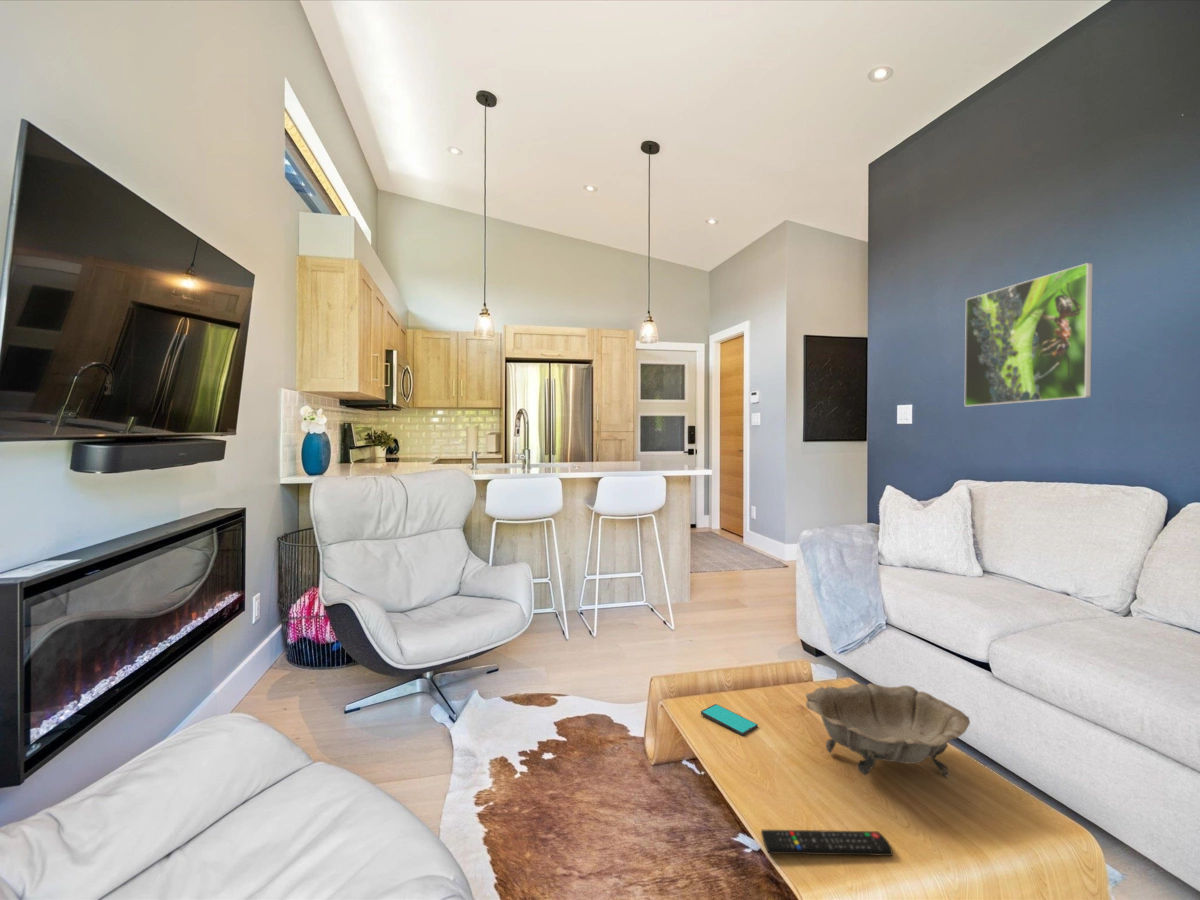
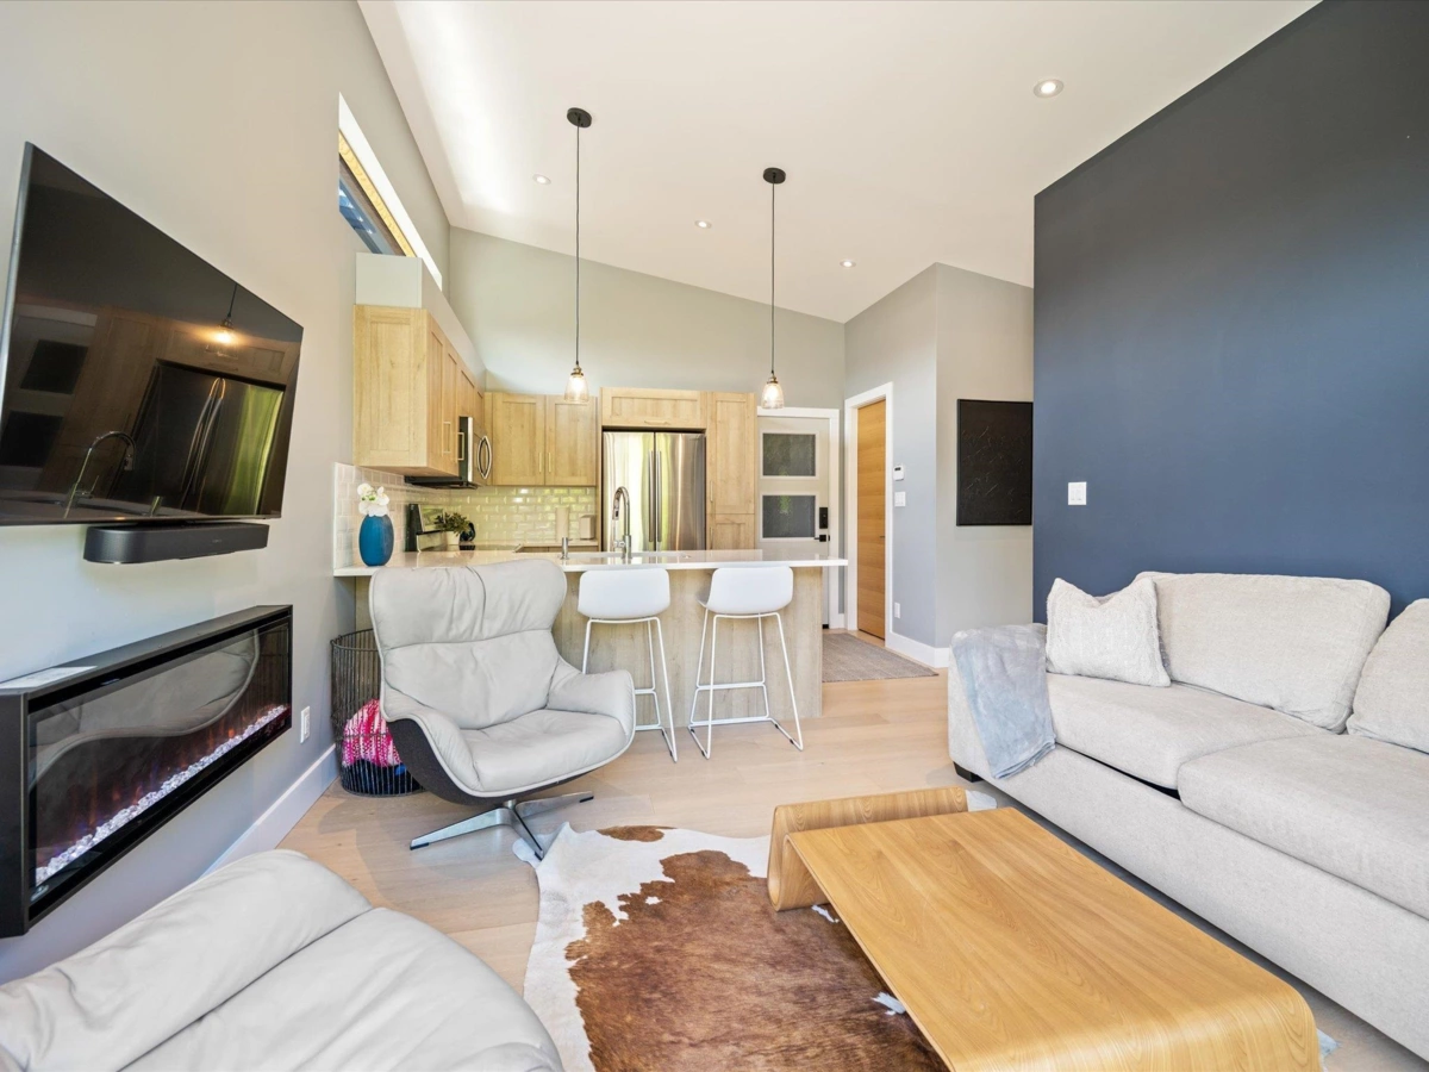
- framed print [964,262,1094,407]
- smartphone [700,703,759,737]
- decorative bowl [804,682,971,779]
- remote control [760,829,894,857]
